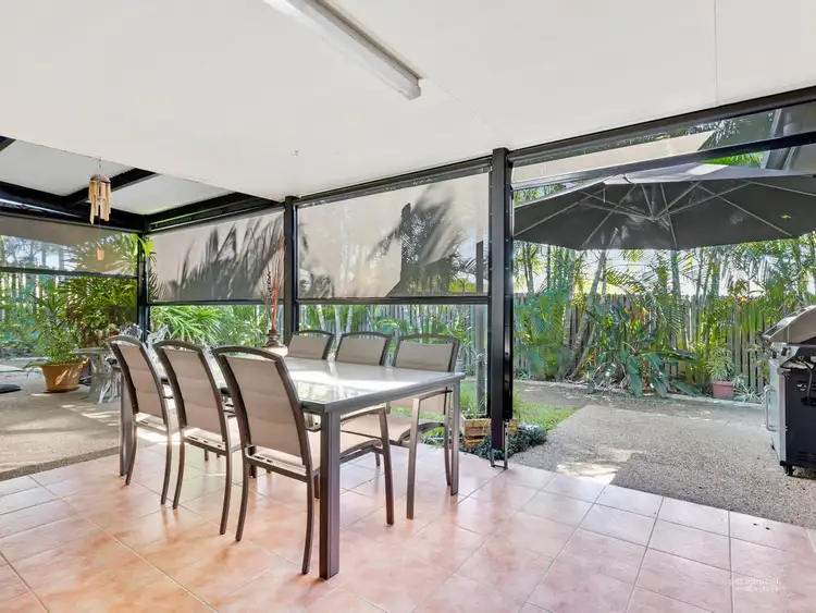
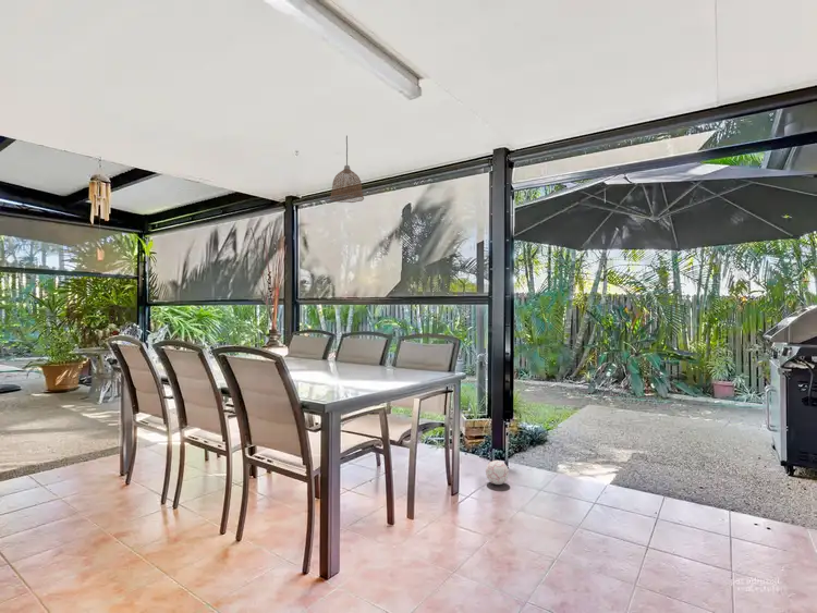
+ pendant lamp [329,135,365,204]
+ decorative ball [485,459,510,486]
